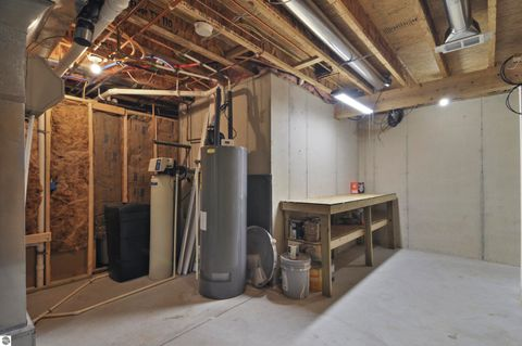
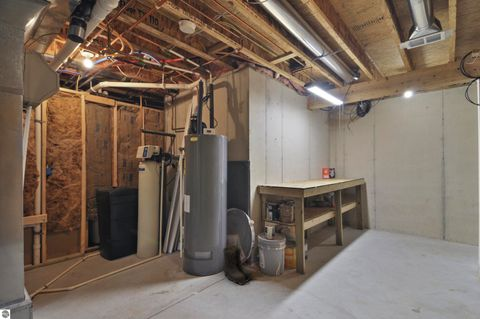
+ boots [222,244,255,286]
